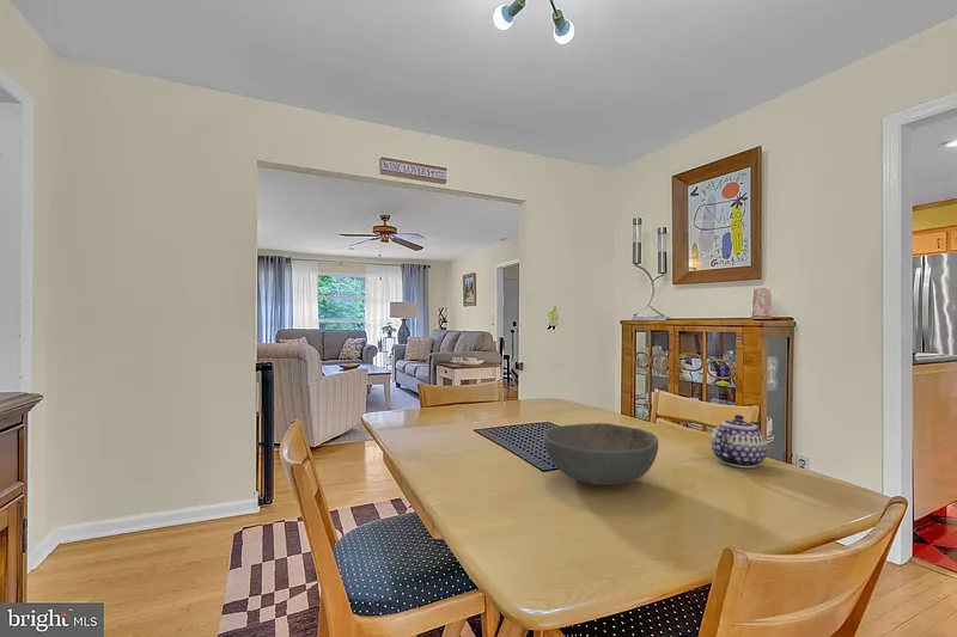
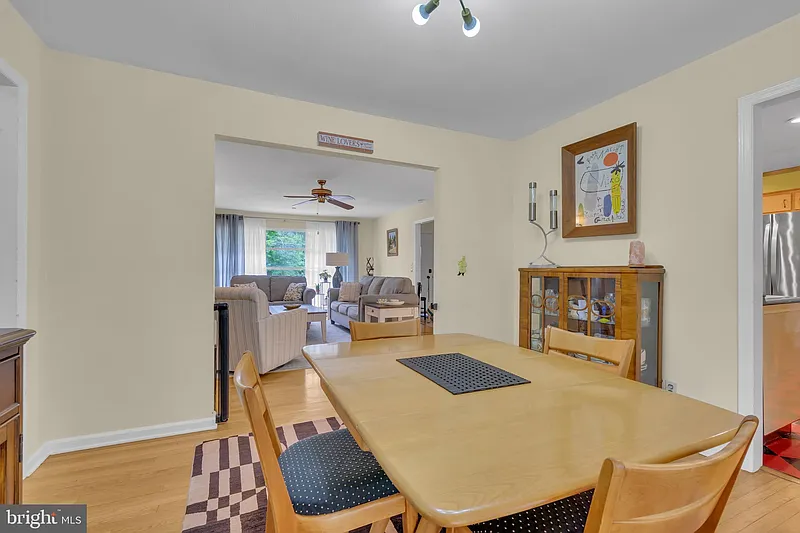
- bowl [543,422,659,486]
- teapot [709,414,768,468]
